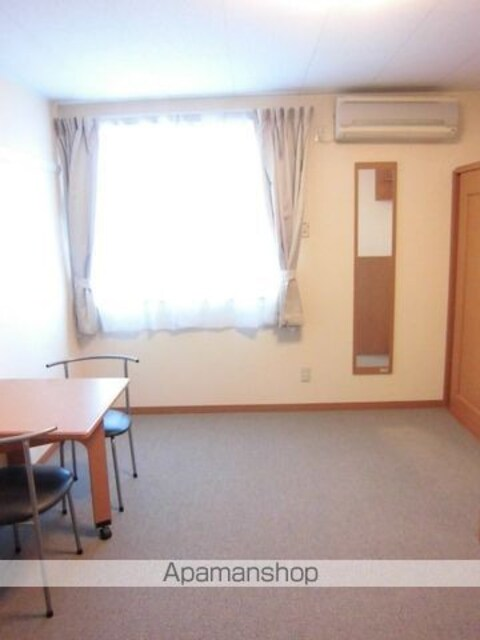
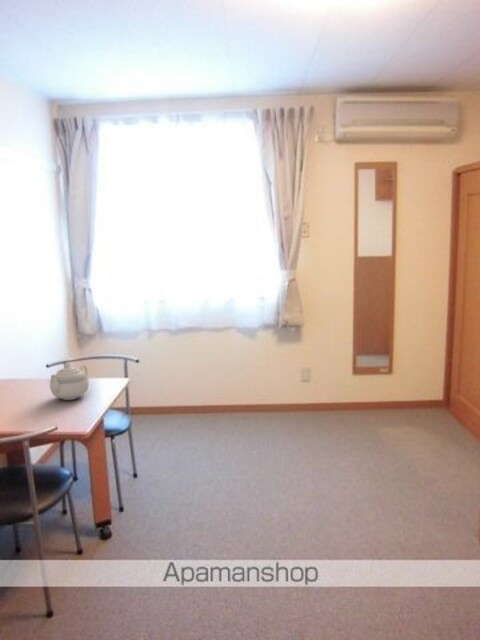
+ teapot [49,362,90,401]
